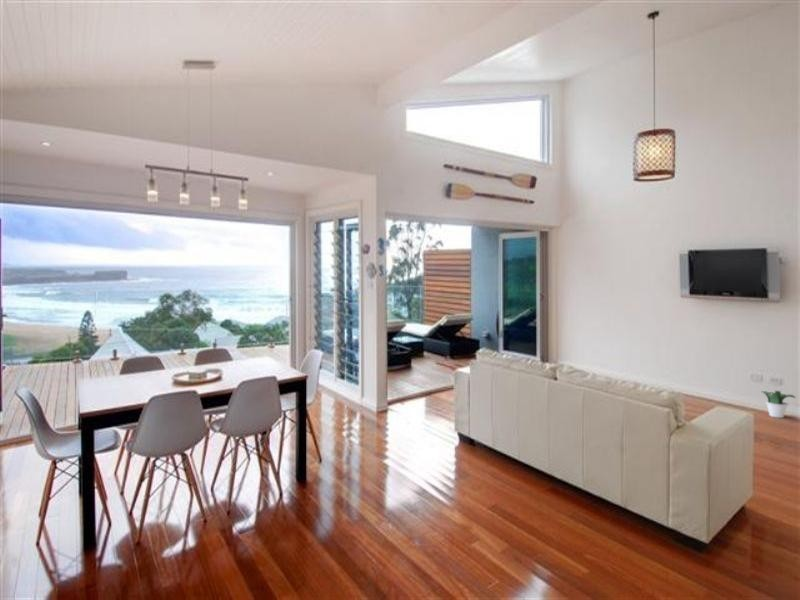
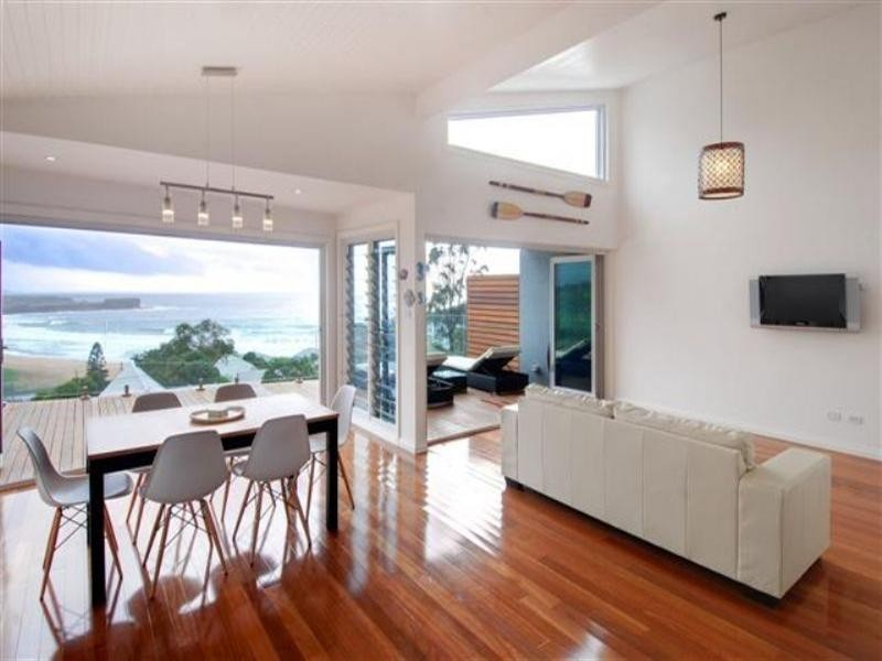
- potted plant [762,390,797,419]
